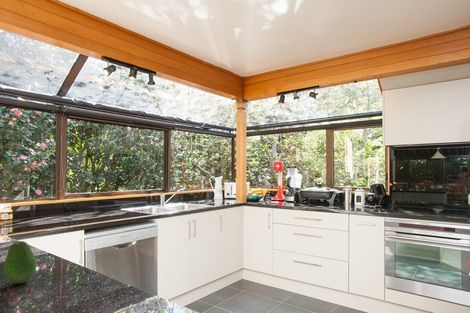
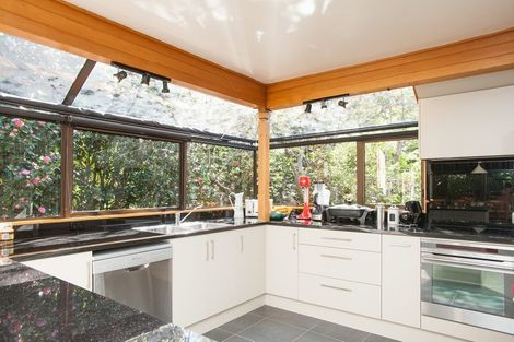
- fruit [3,240,37,284]
